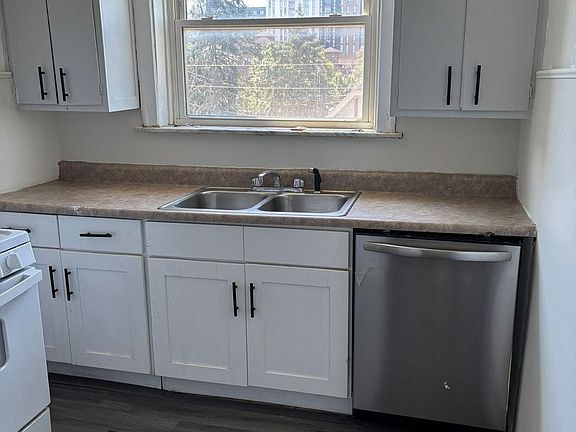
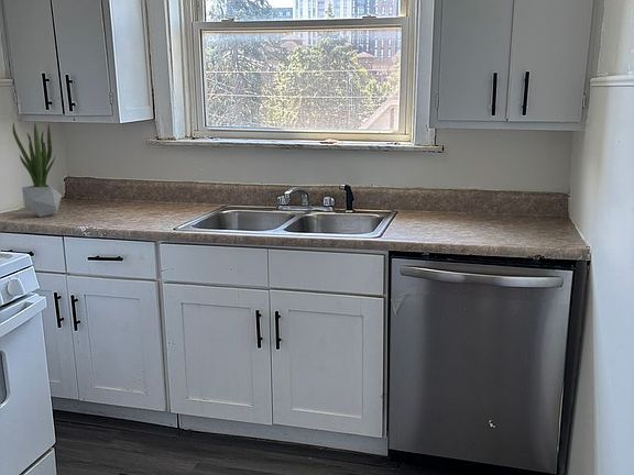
+ potted plant [11,121,63,218]
